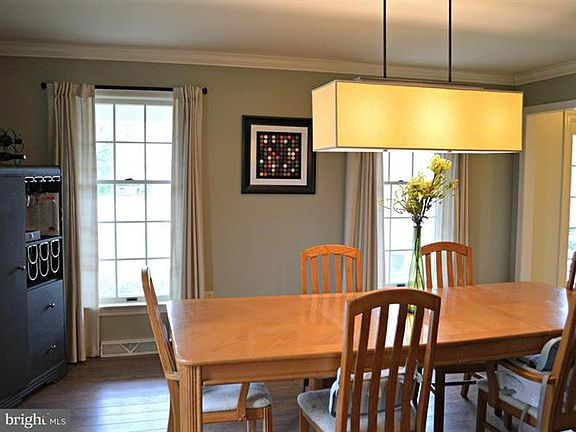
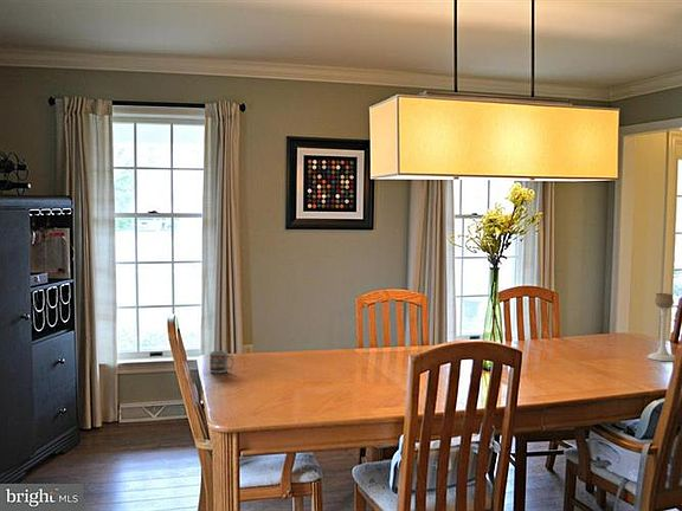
+ candle holder [646,292,676,362]
+ cup [208,350,236,374]
